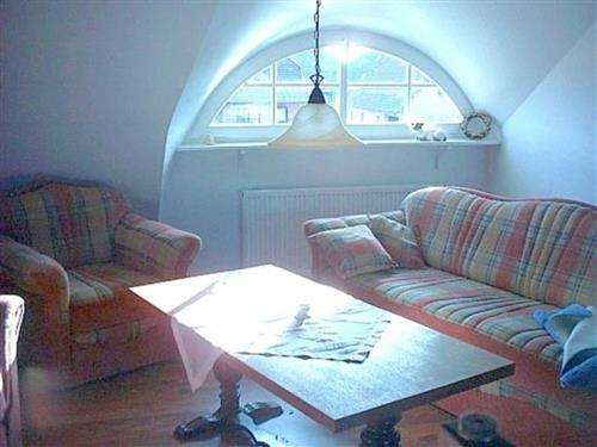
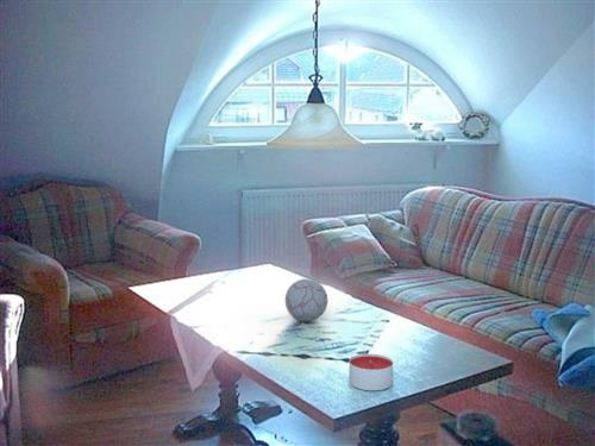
+ decorative ball [284,277,328,322]
+ candle [347,353,394,391]
